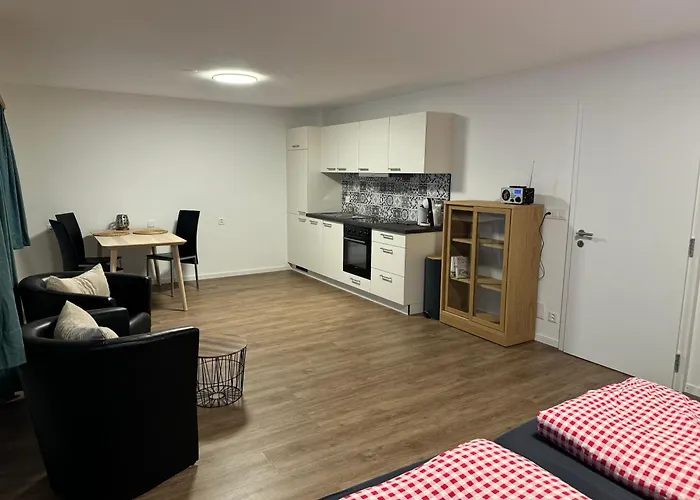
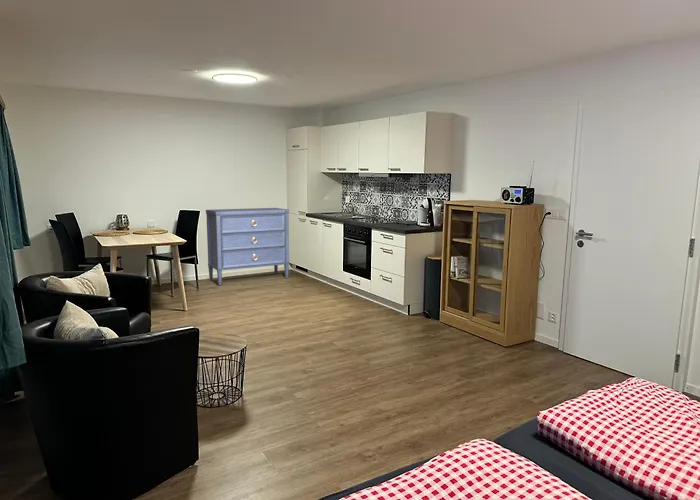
+ dresser [205,207,290,286]
